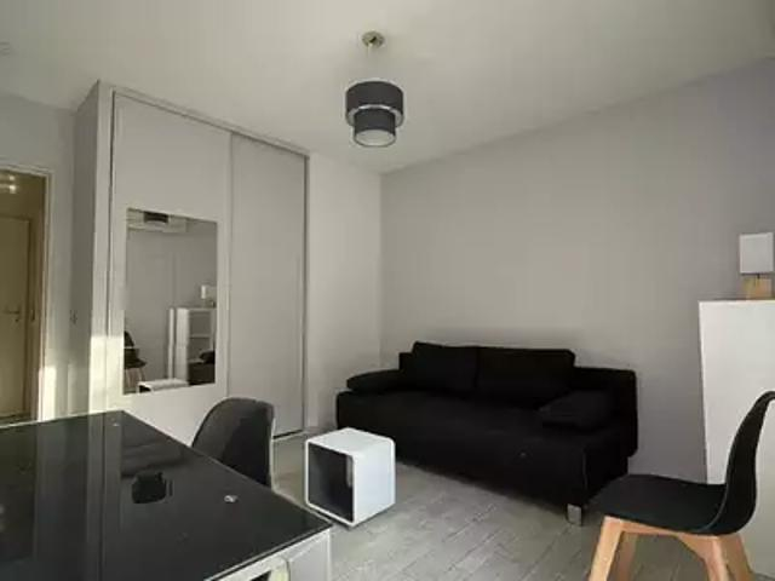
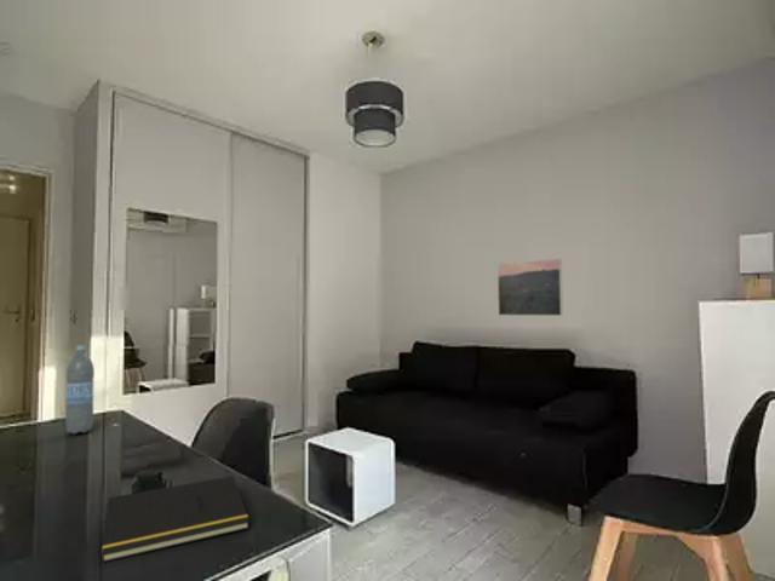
+ water bottle [64,345,96,436]
+ notepad [101,474,251,564]
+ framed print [496,258,564,317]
